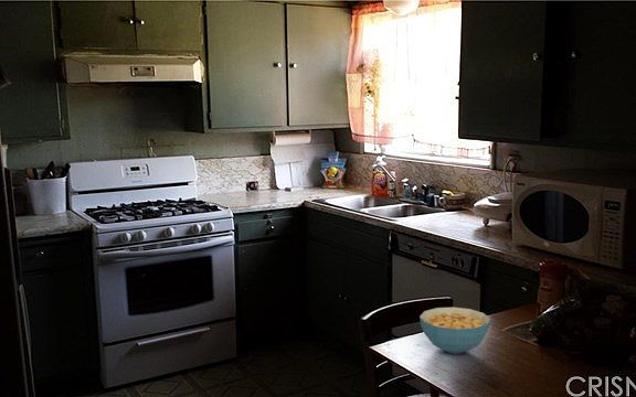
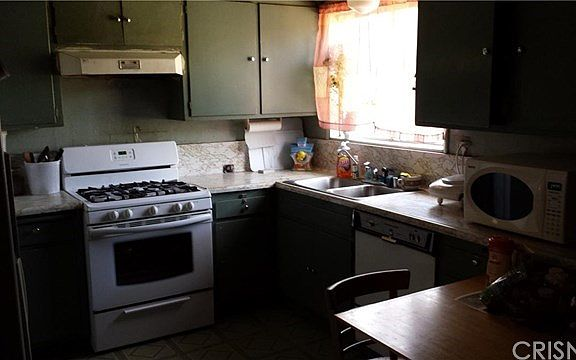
- cereal bowl [418,307,491,355]
